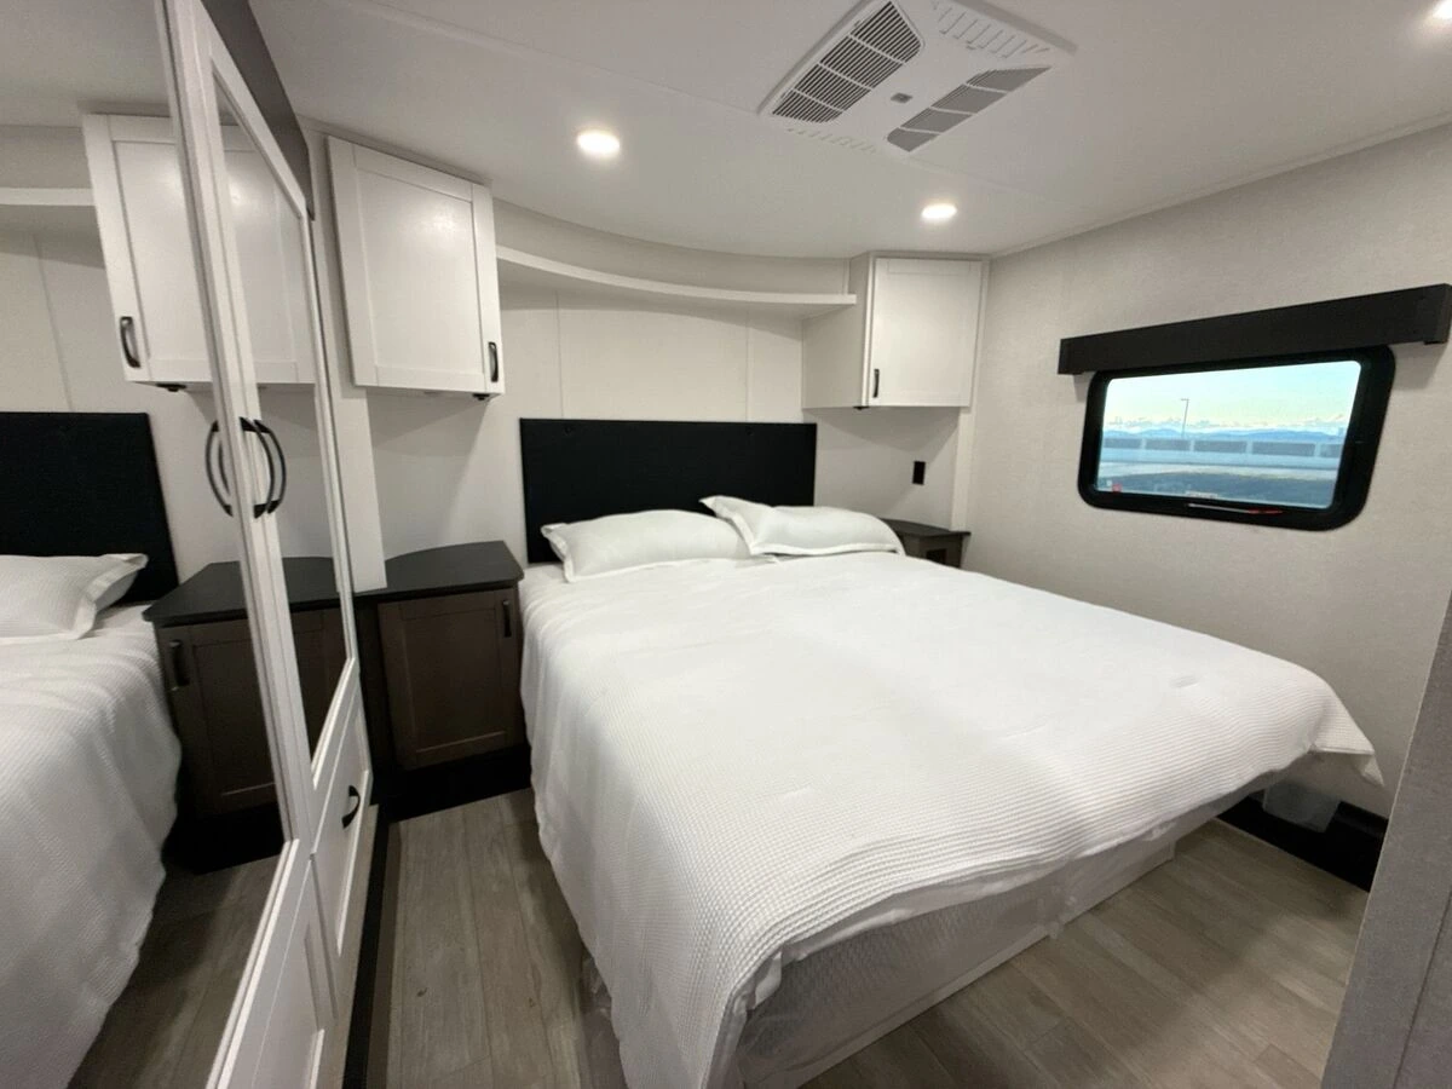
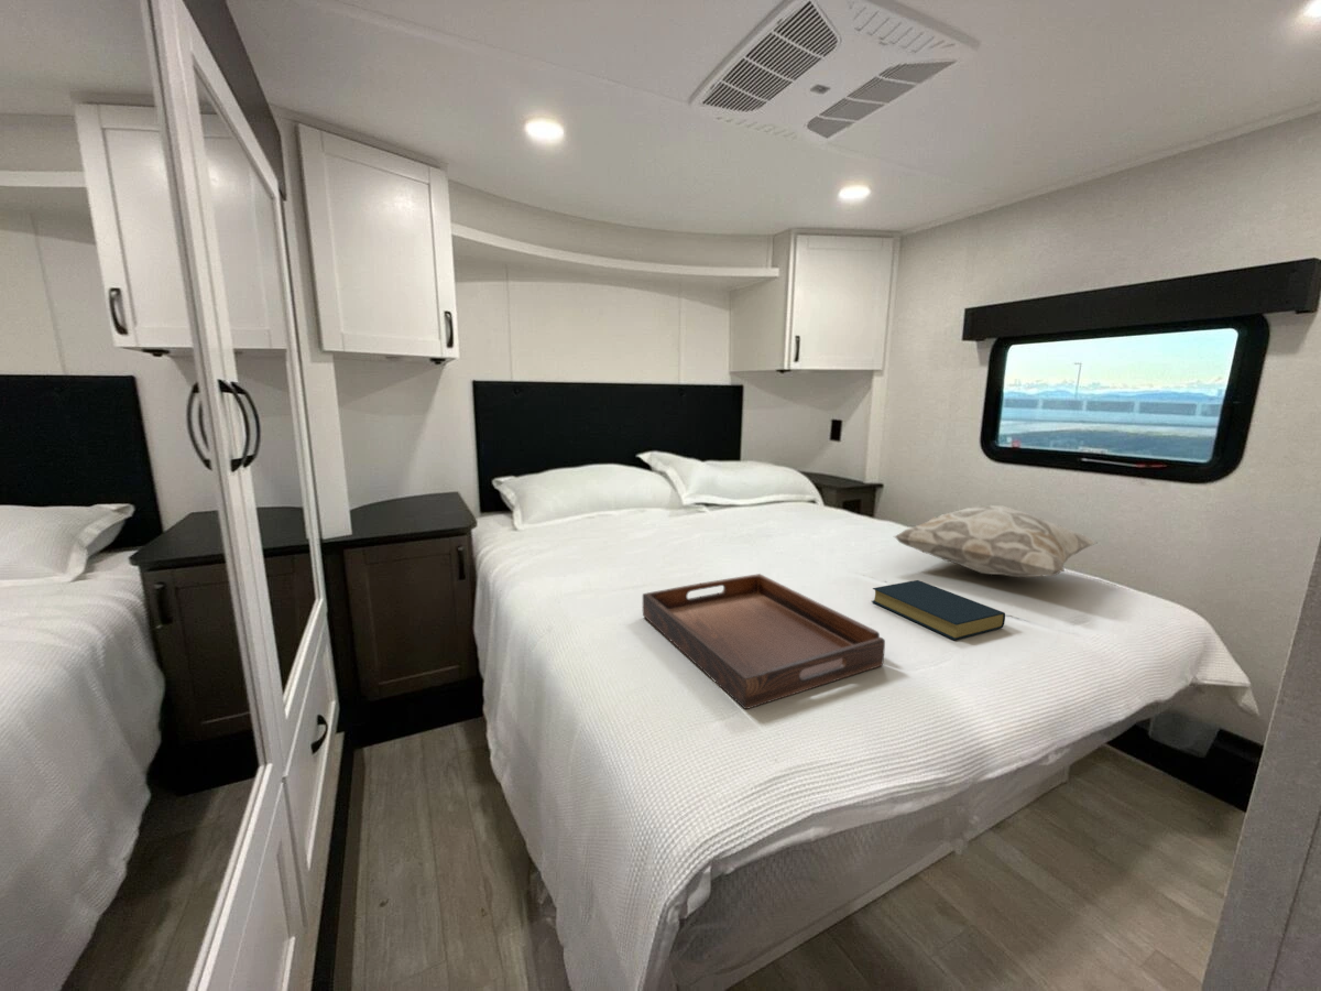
+ decorative pillow [893,504,1098,578]
+ serving tray [642,573,886,710]
+ hardback book [871,579,1006,641]
